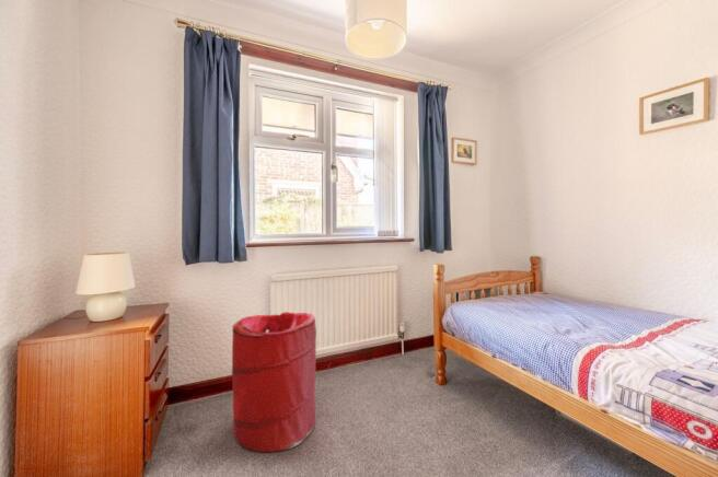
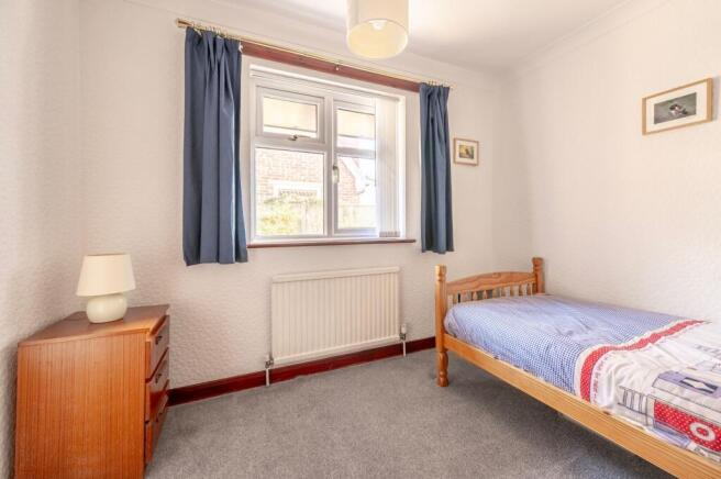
- laundry hamper [231,311,317,453]
